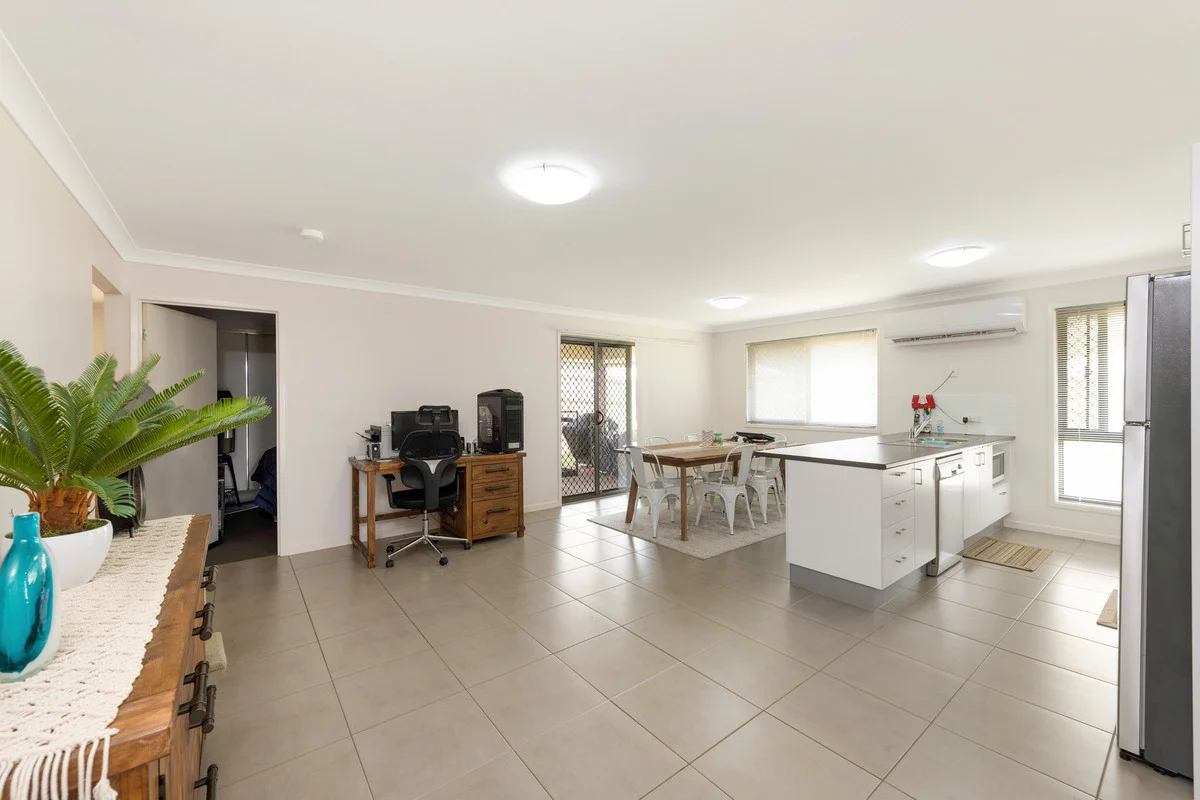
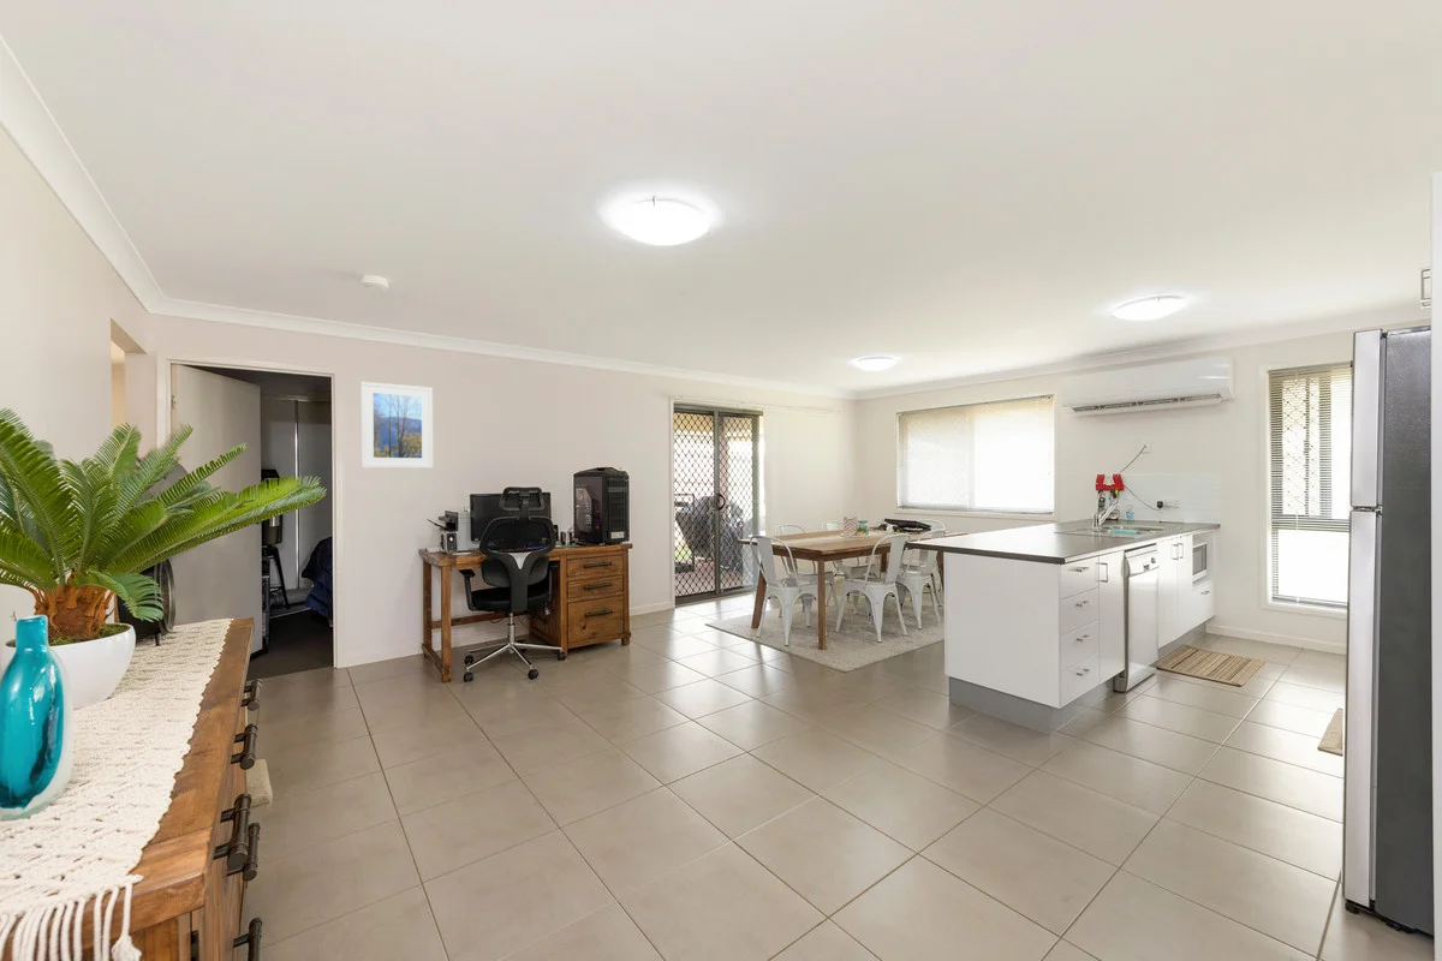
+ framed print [359,381,434,470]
